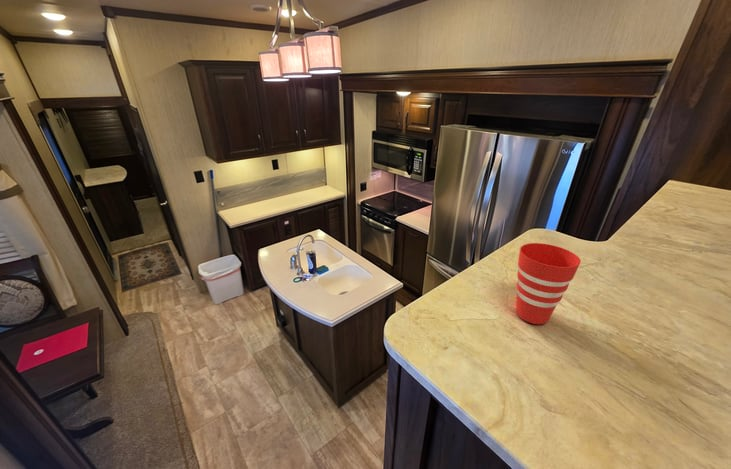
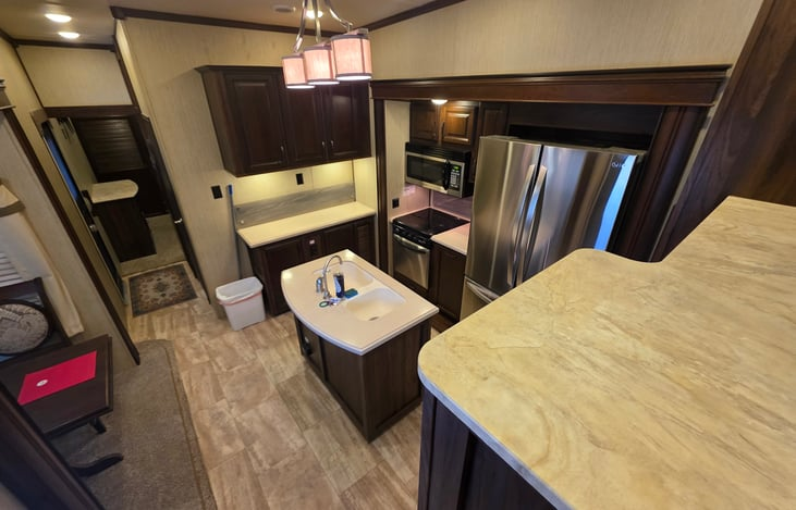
- cup [515,242,581,325]
